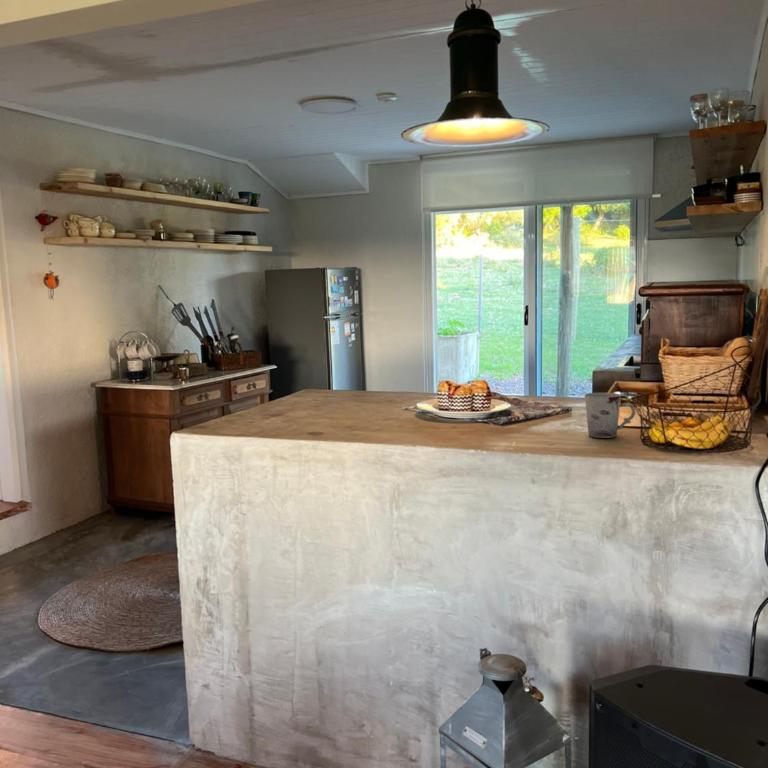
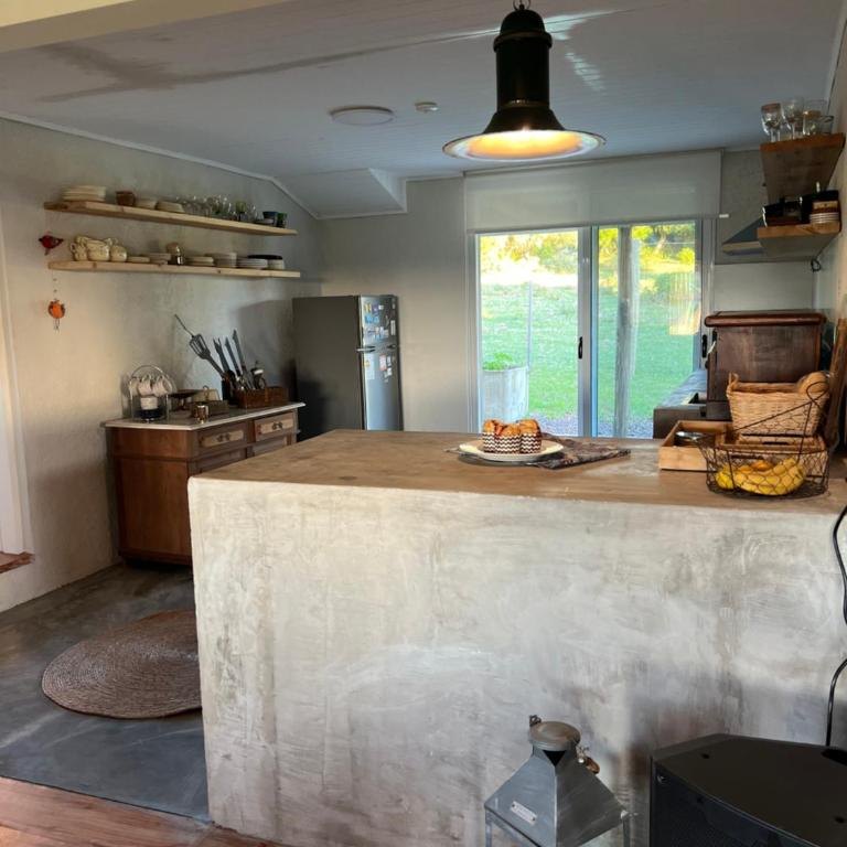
- cup [584,392,636,439]
